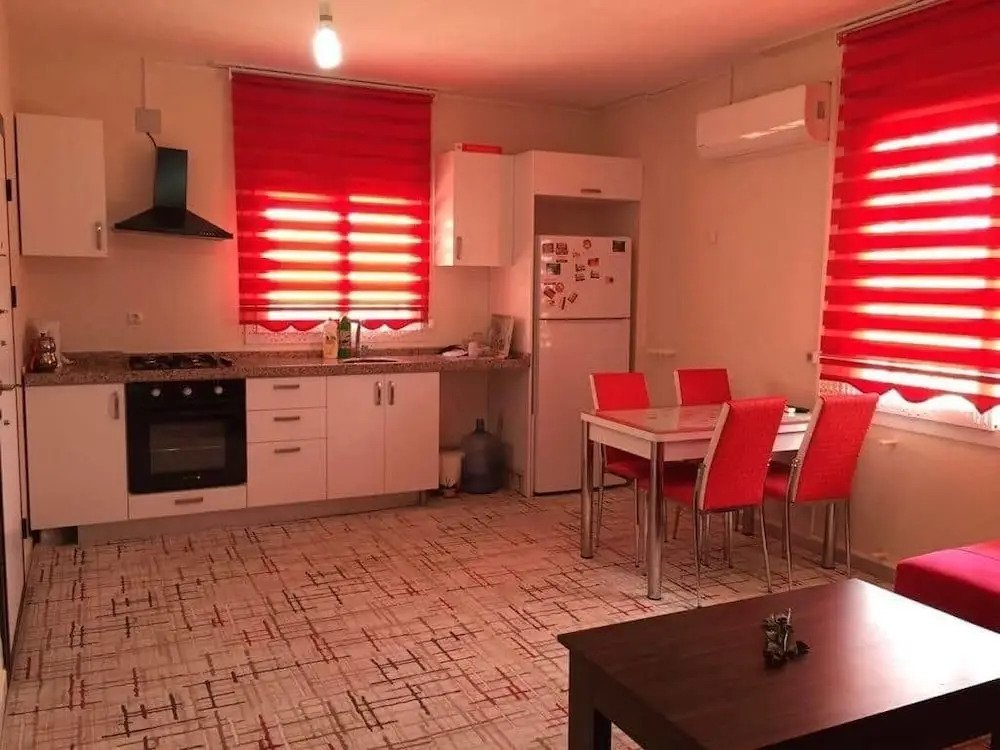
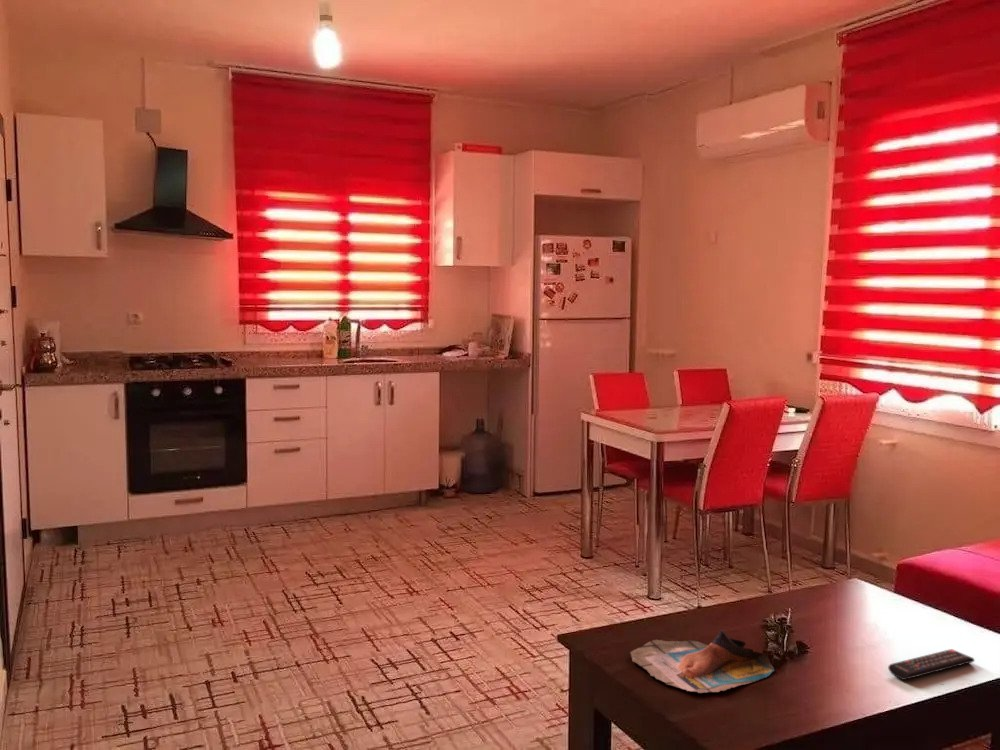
+ magazine [629,629,776,694]
+ remote control [887,648,976,681]
